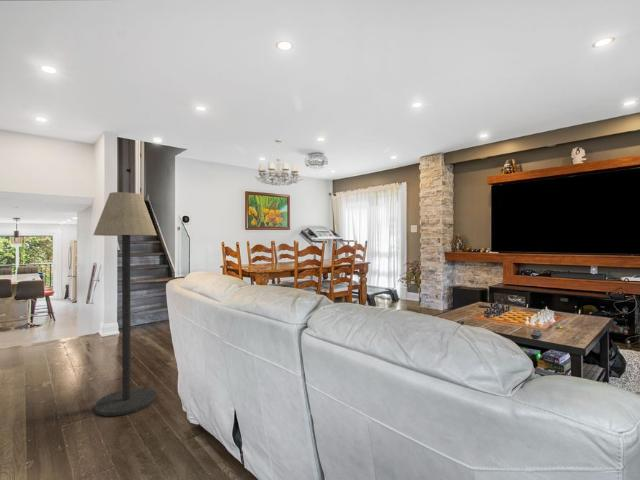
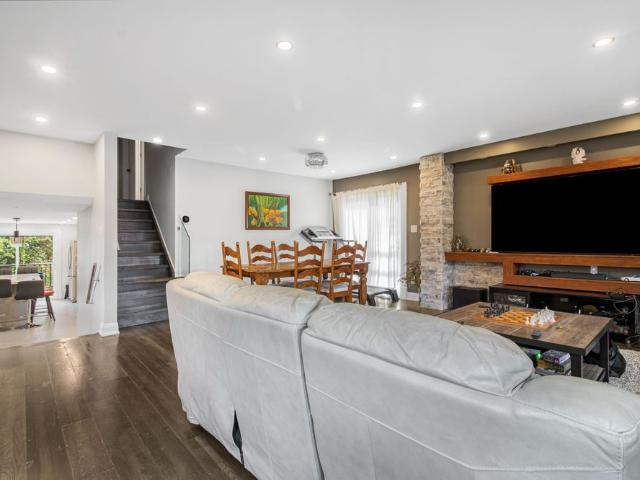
- chandelier [252,138,304,187]
- floor lamp [92,191,158,417]
